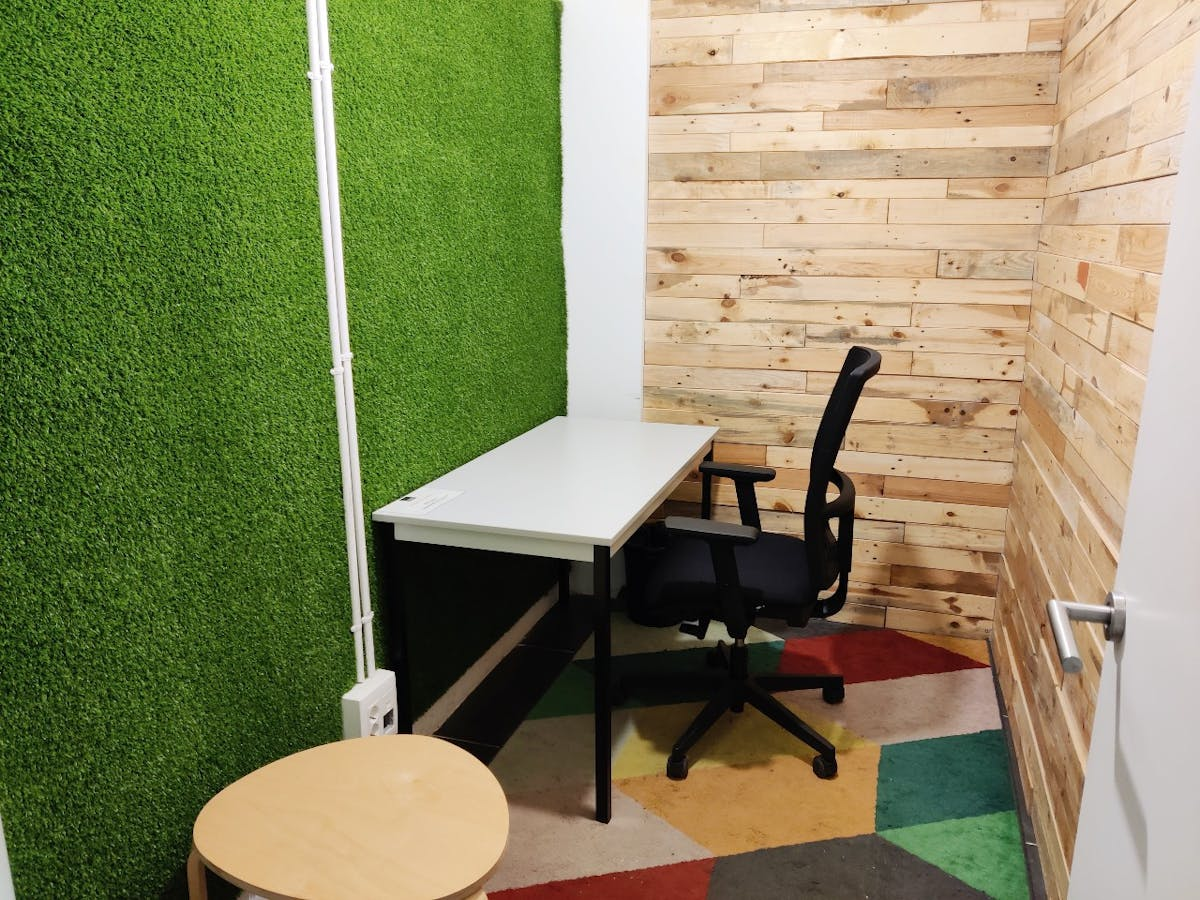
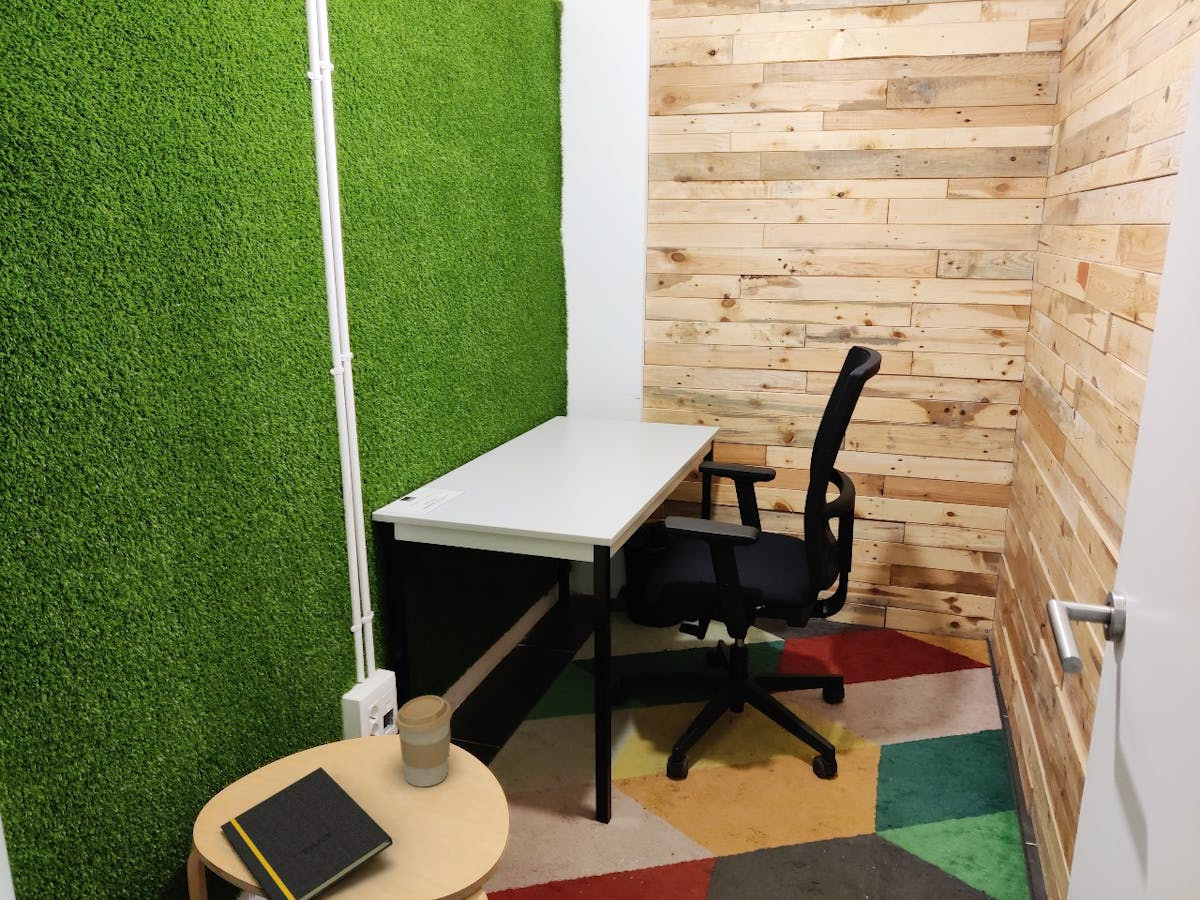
+ notepad [219,766,394,900]
+ coffee cup [394,694,453,788]
